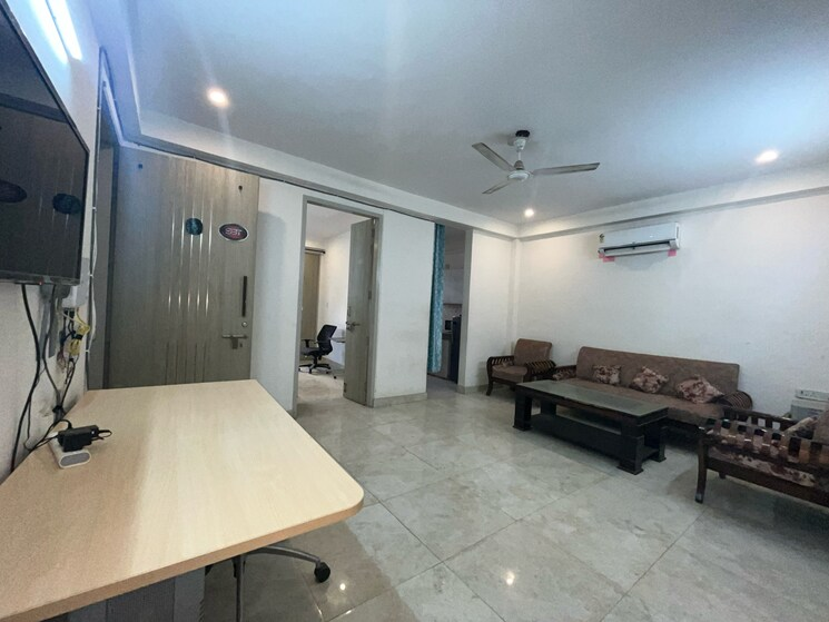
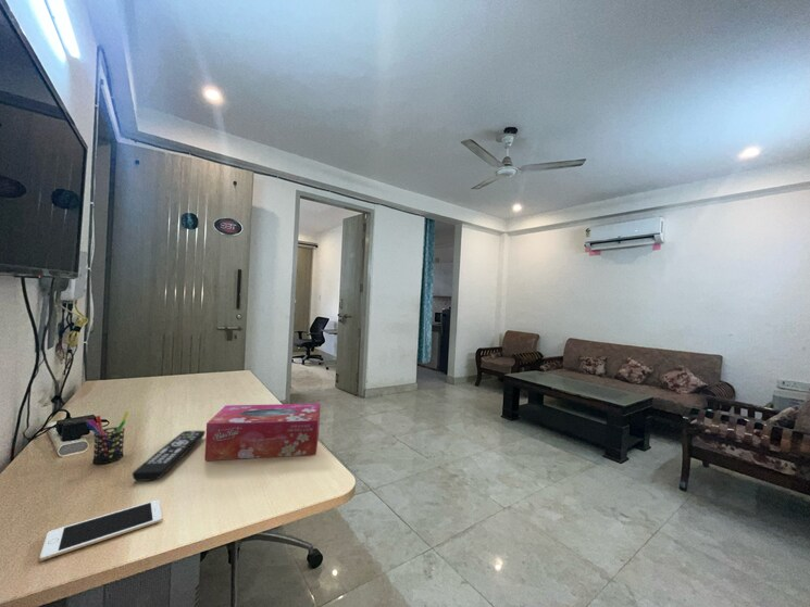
+ pen holder [85,412,129,465]
+ tissue box [203,403,322,461]
+ remote control [132,430,207,482]
+ cell phone [39,498,163,561]
